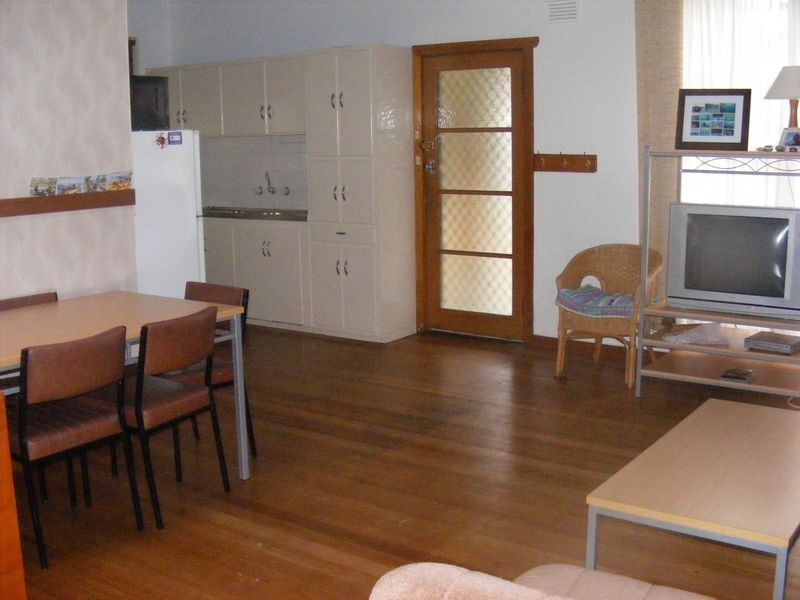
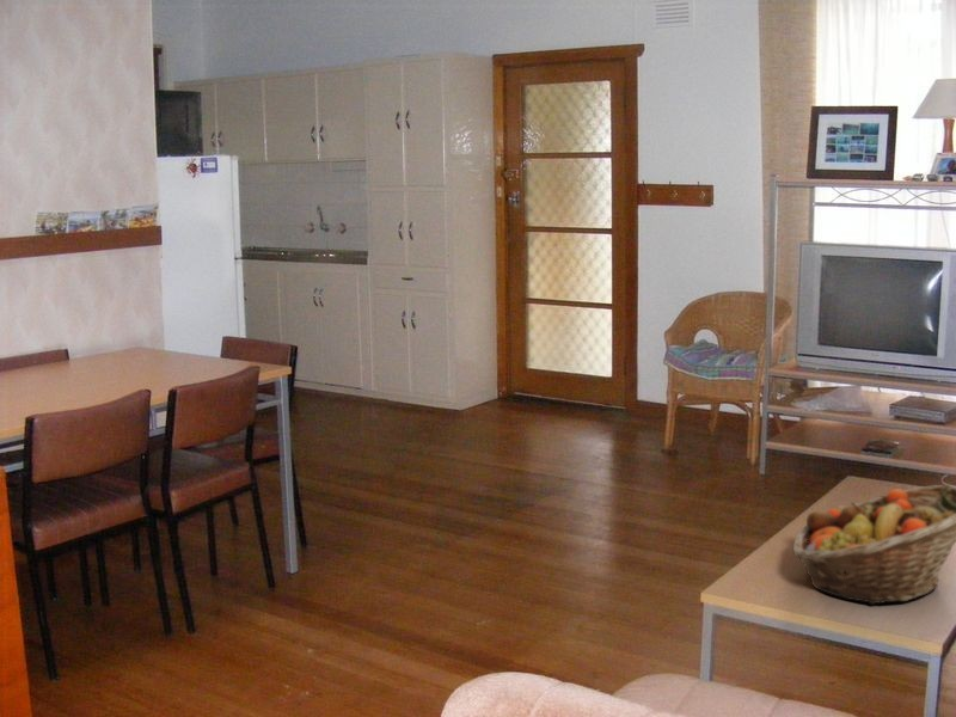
+ fruit basket [792,484,956,606]
